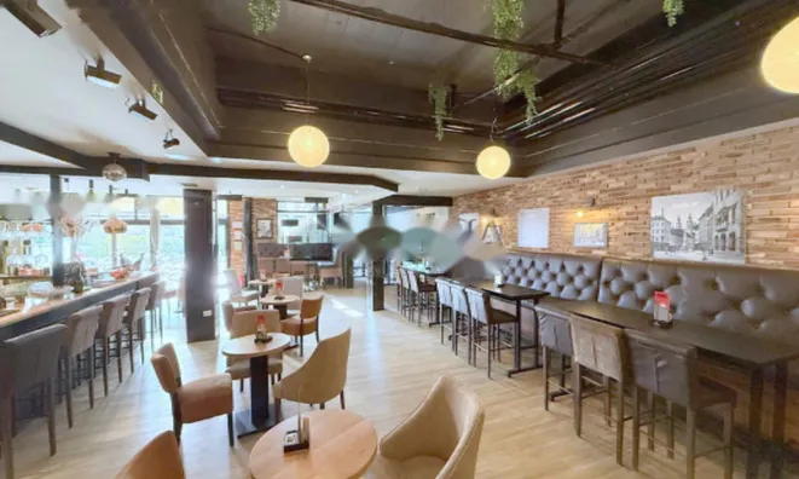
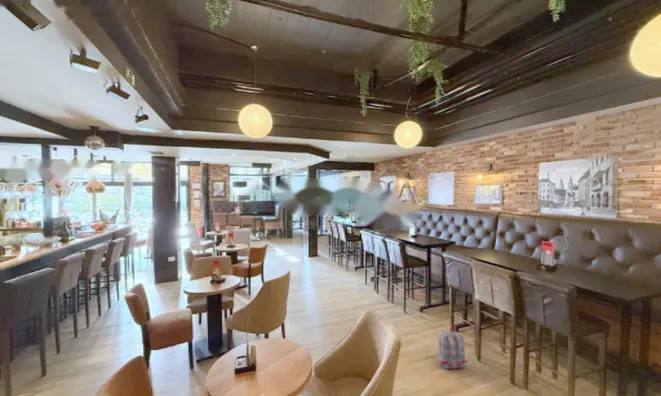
+ backpack [437,325,468,371]
